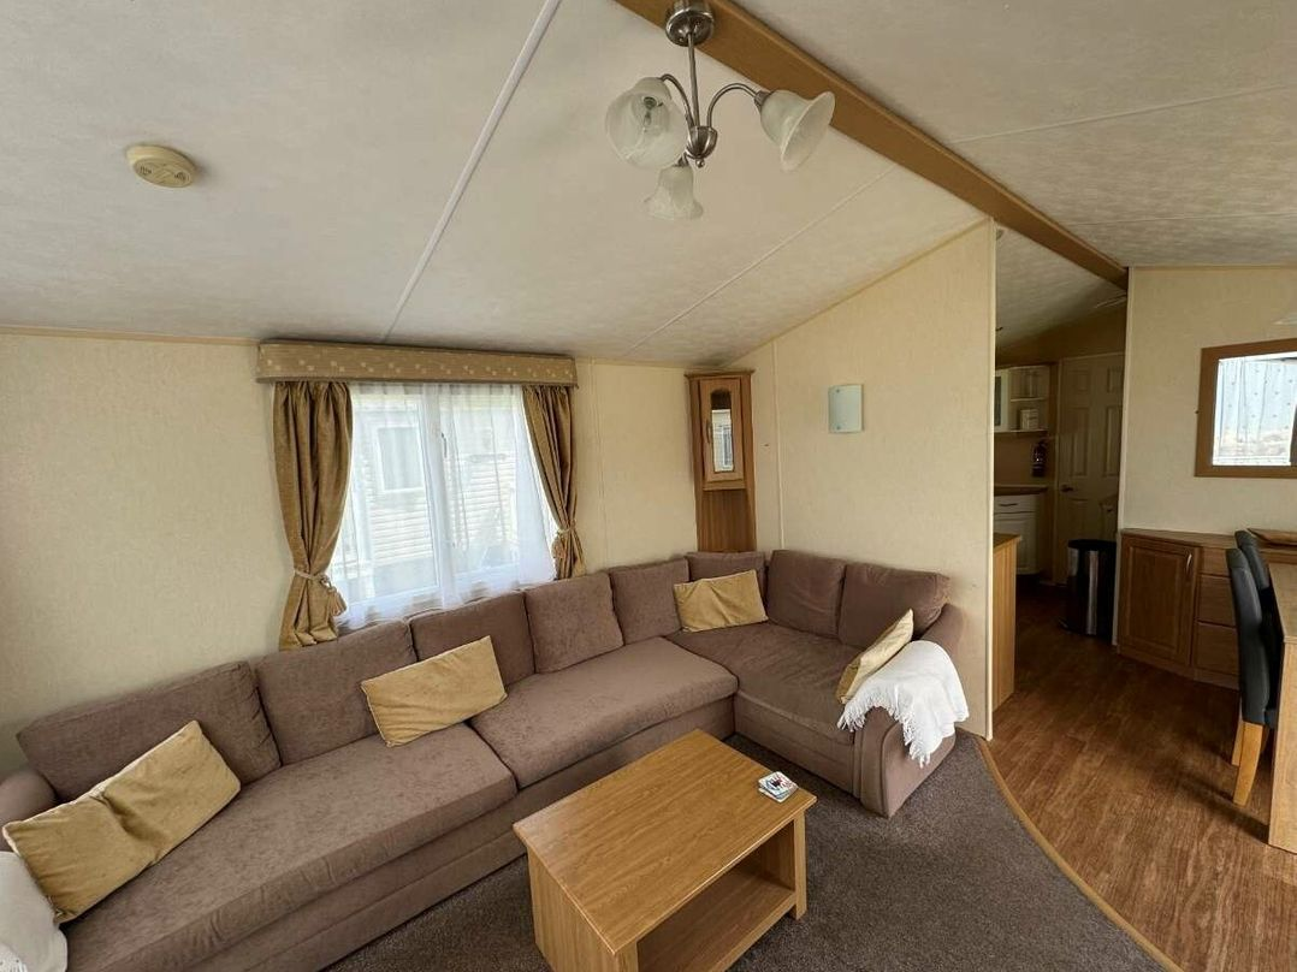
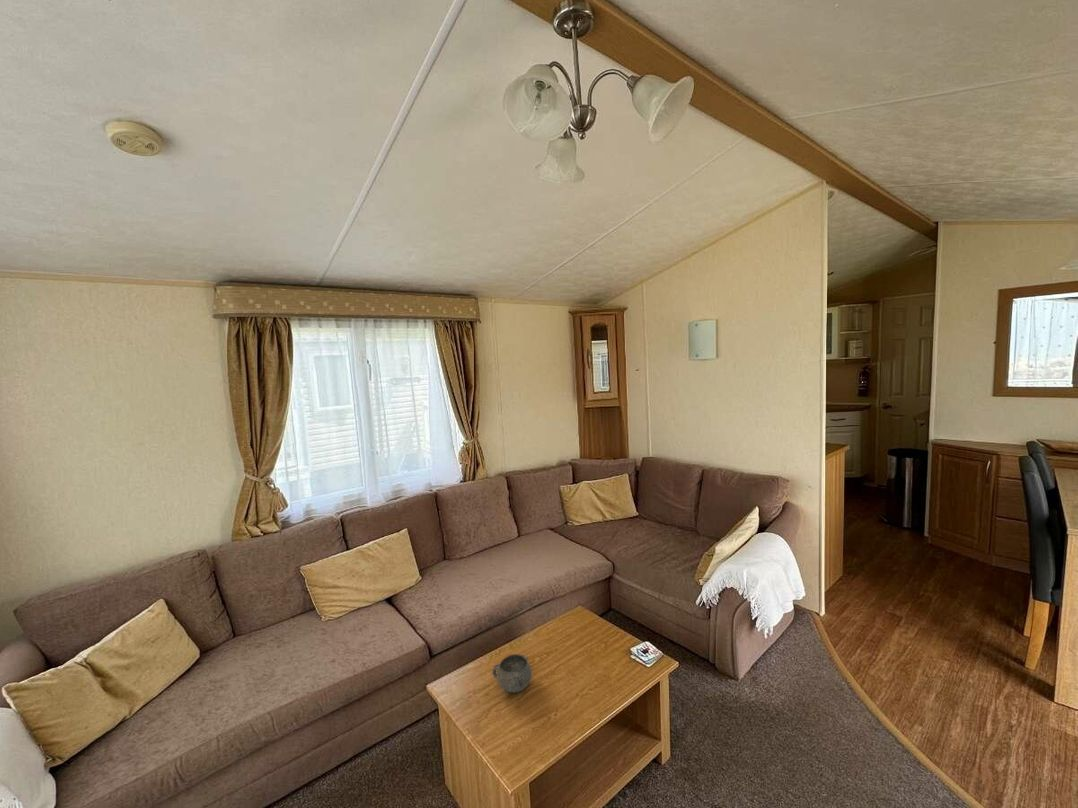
+ decorative bowl [491,653,533,694]
